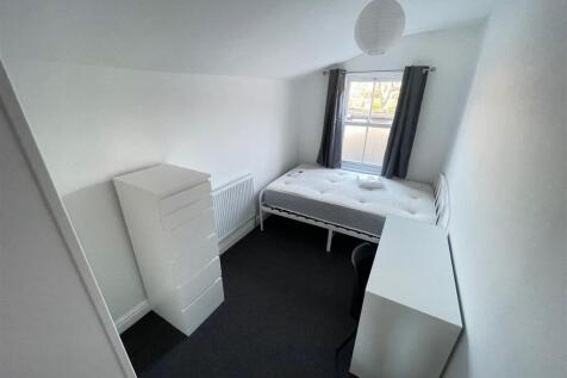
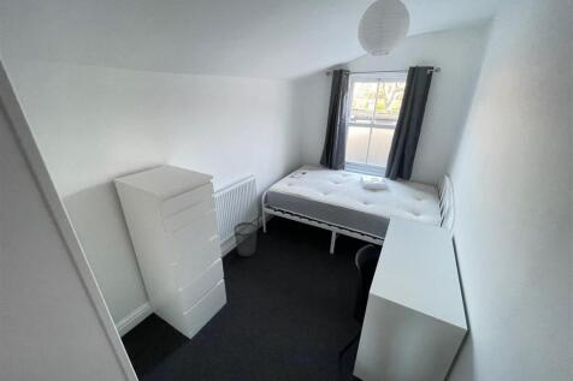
+ wastebasket [232,221,258,257]
